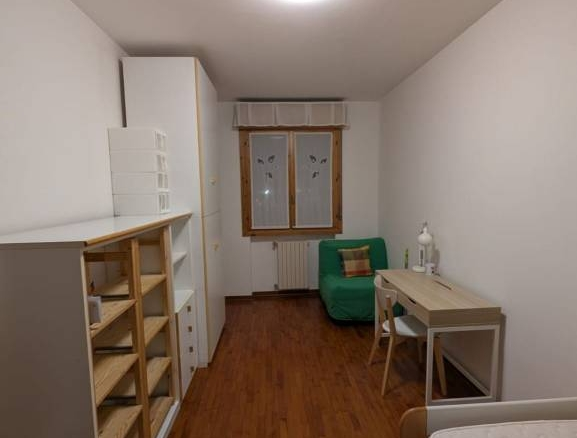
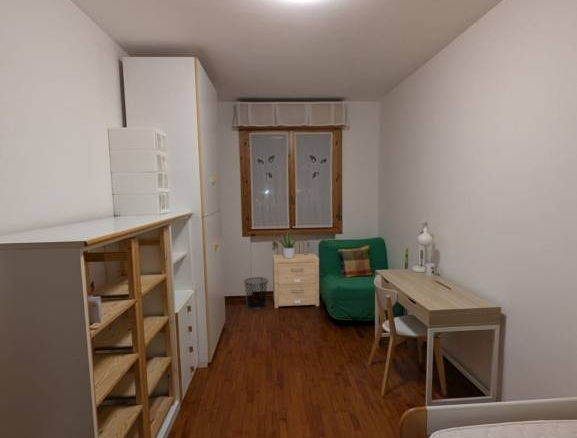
+ side table [272,253,320,309]
+ waste bin [243,276,269,310]
+ potted plant [279,231,299,259]
